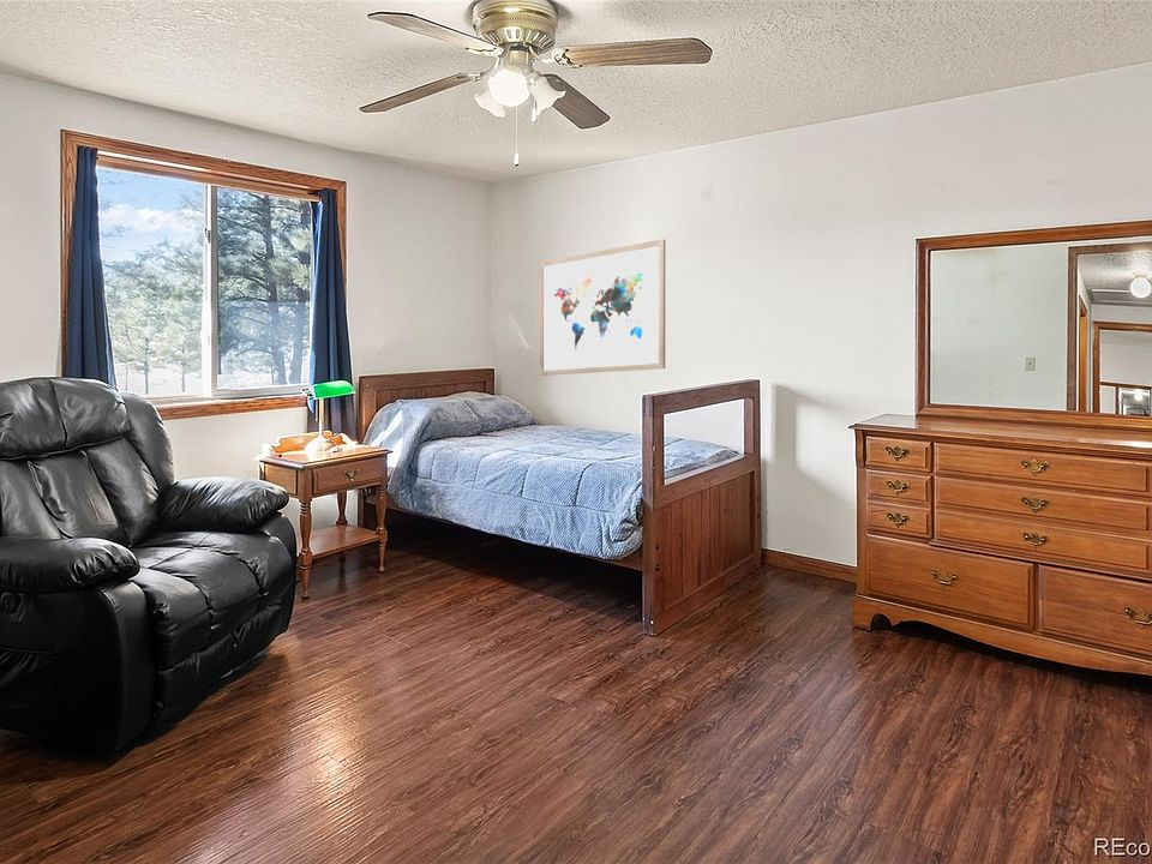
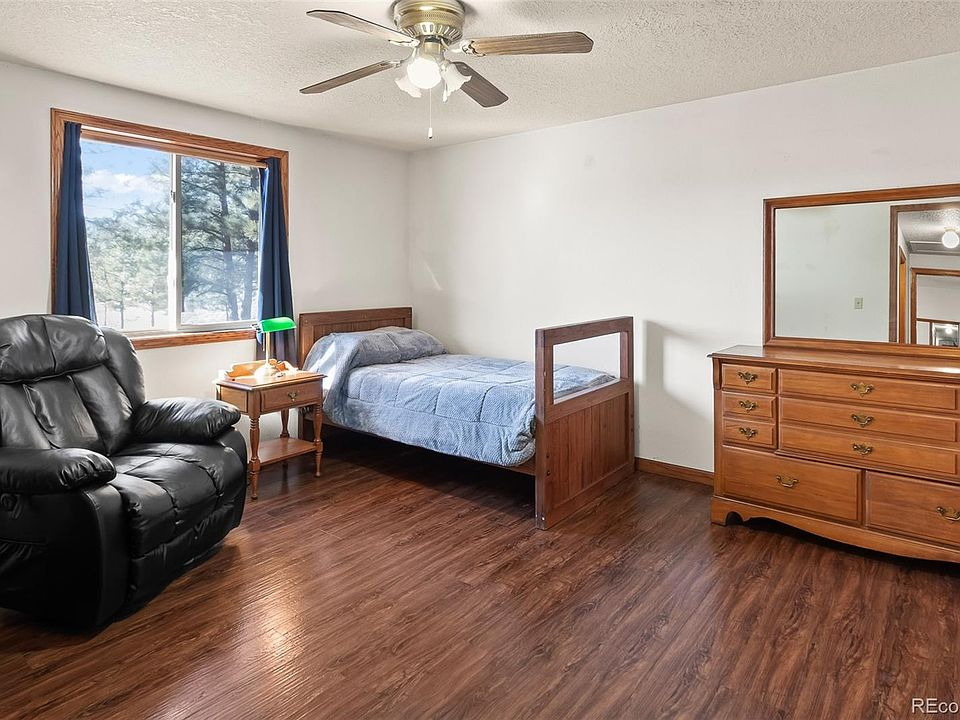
- wall art [539,238,666,377]
